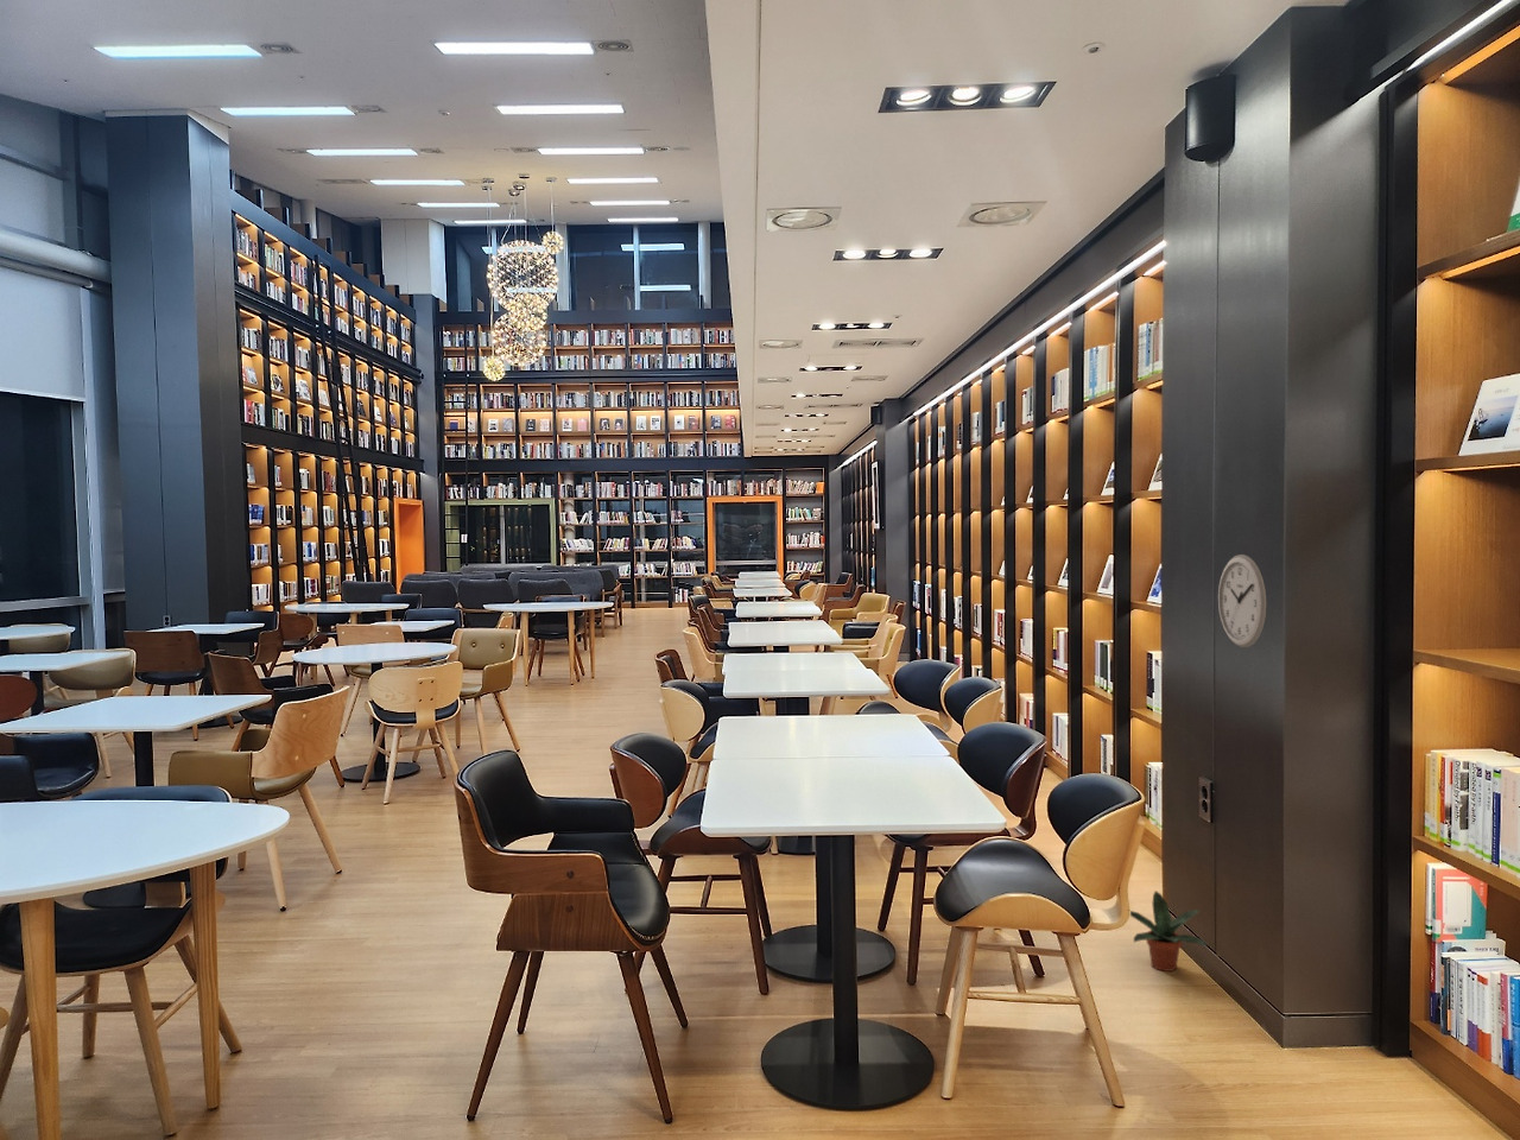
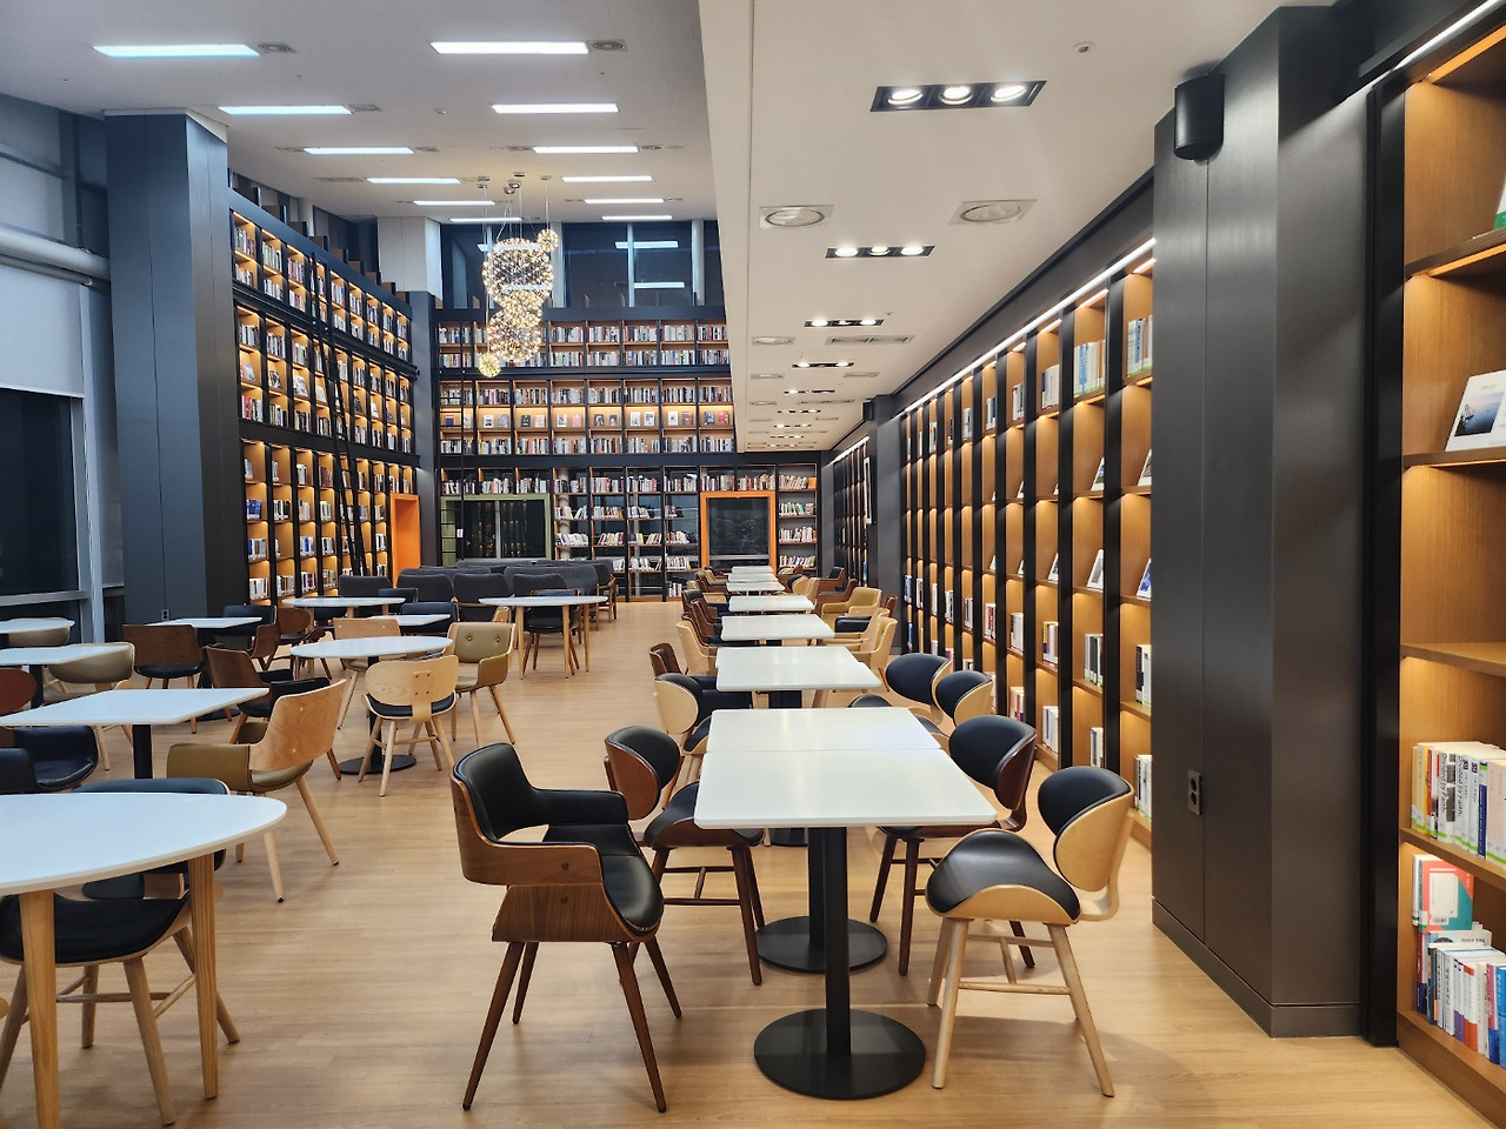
- potted plant [1130,890,1208,972]
- wall clock [1217,553,1267,648]
